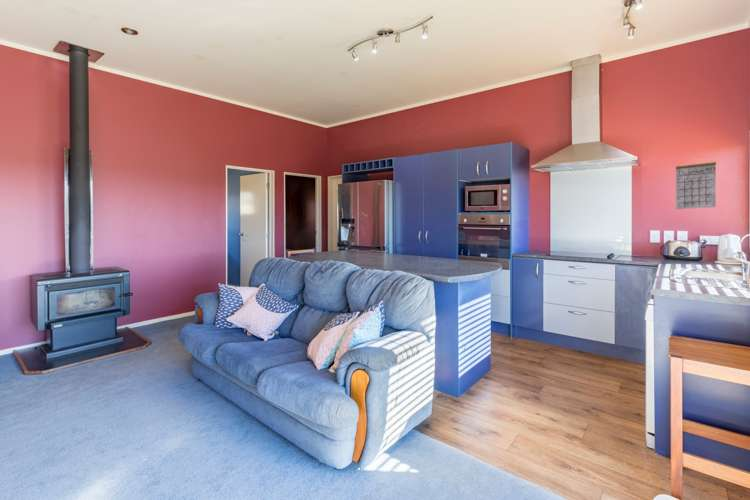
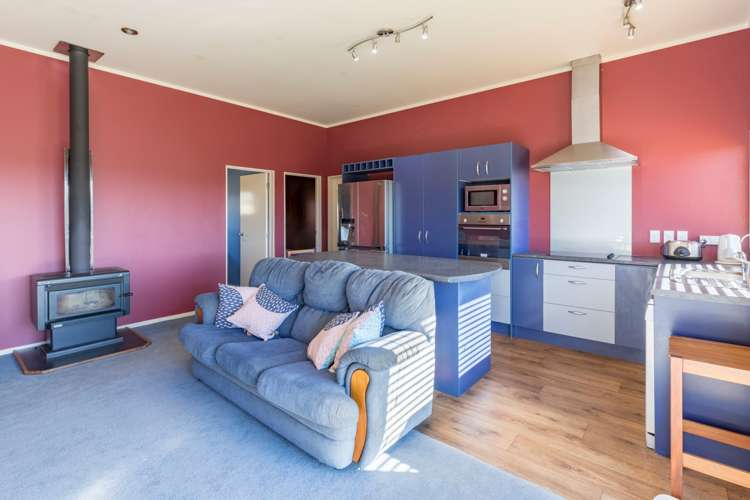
- calendar [675,153,717,210]
